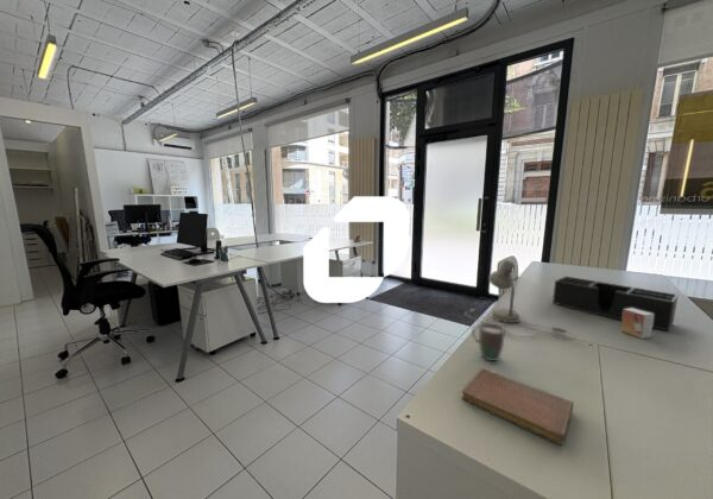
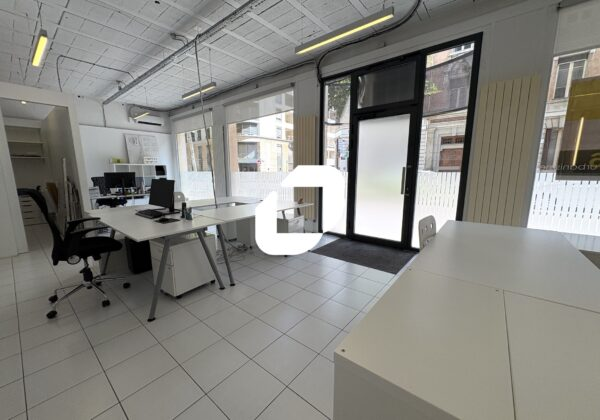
- small box [620,308,654,340]
- mug [471,322,506,362]
- notebook [460,367,575,447]
- desk organizer [551,276,680,333]
- desk lamp [465,259,576,341]
